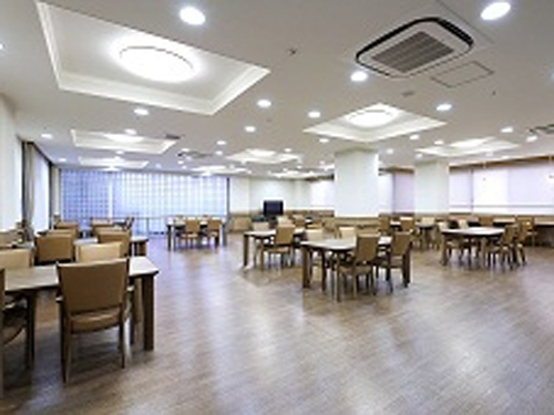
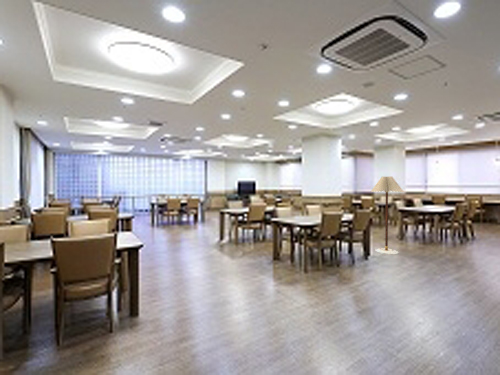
+ floor lamp [370,175,405,255]
